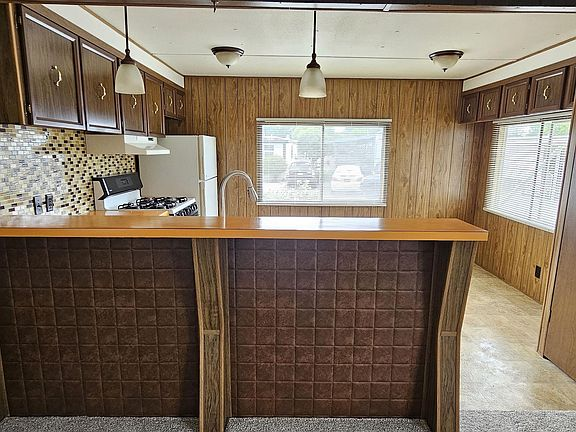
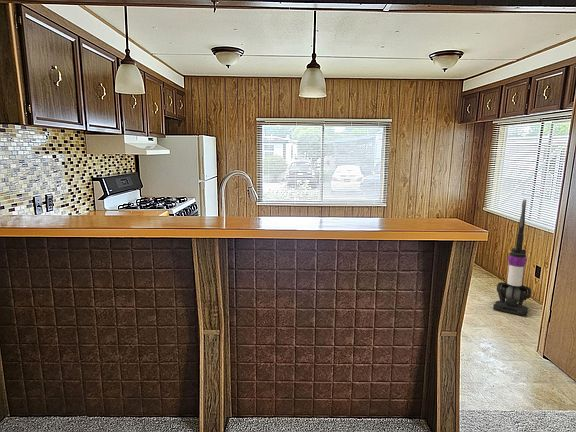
+ vacuum cleaner [492,198,532,317]
